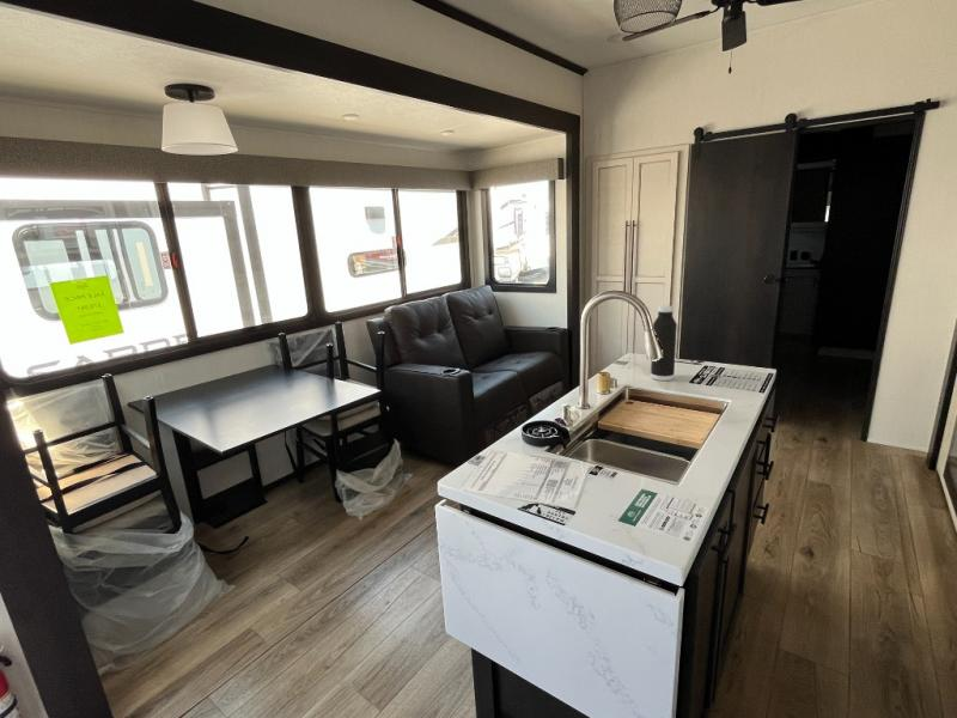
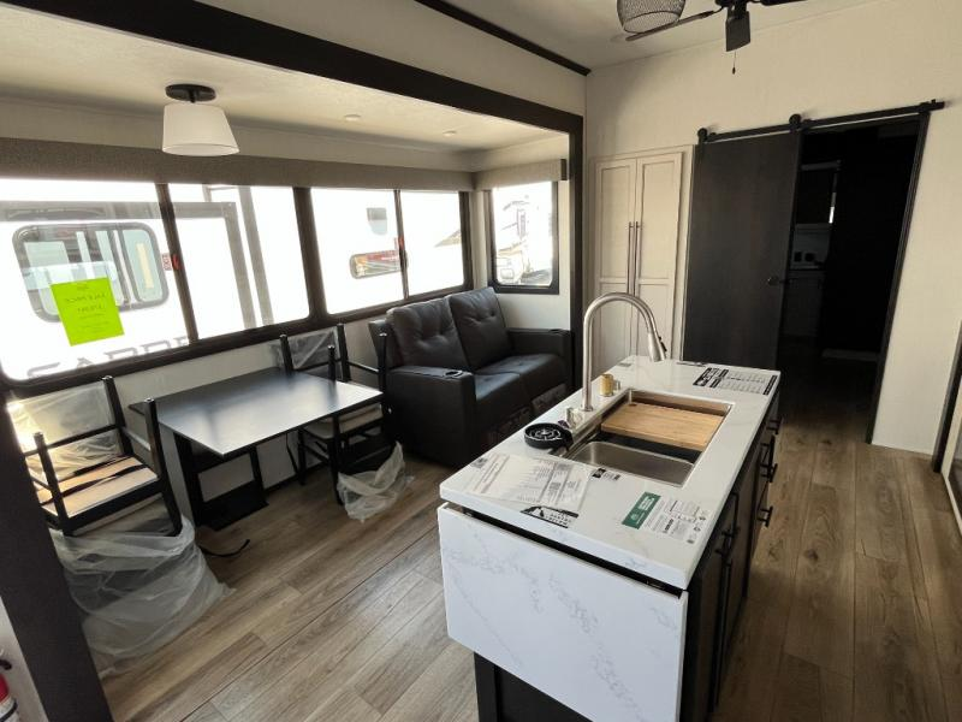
- water bottle [650,304,678,382]
